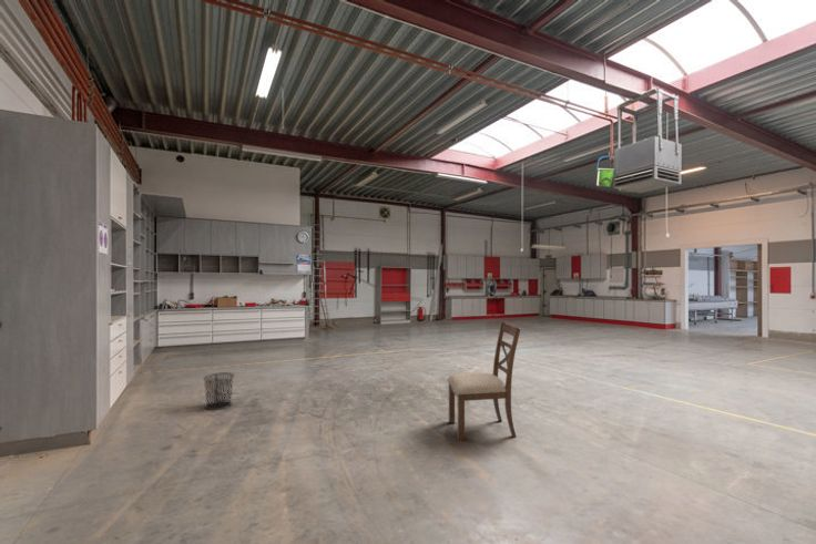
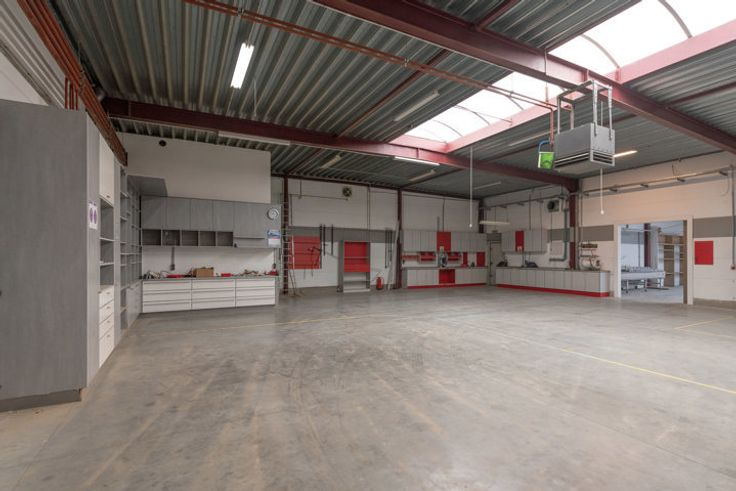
- chair [446,320,521,441]
- waste bin [202,371,235,411]
